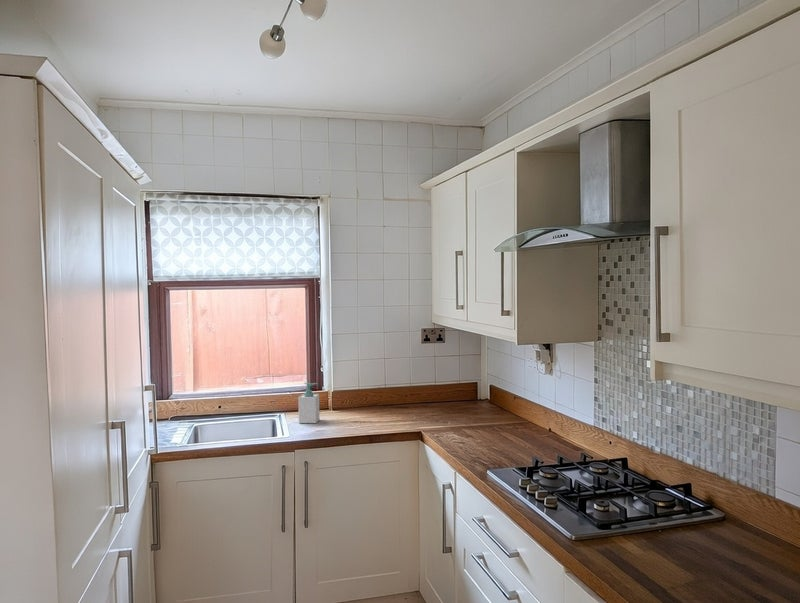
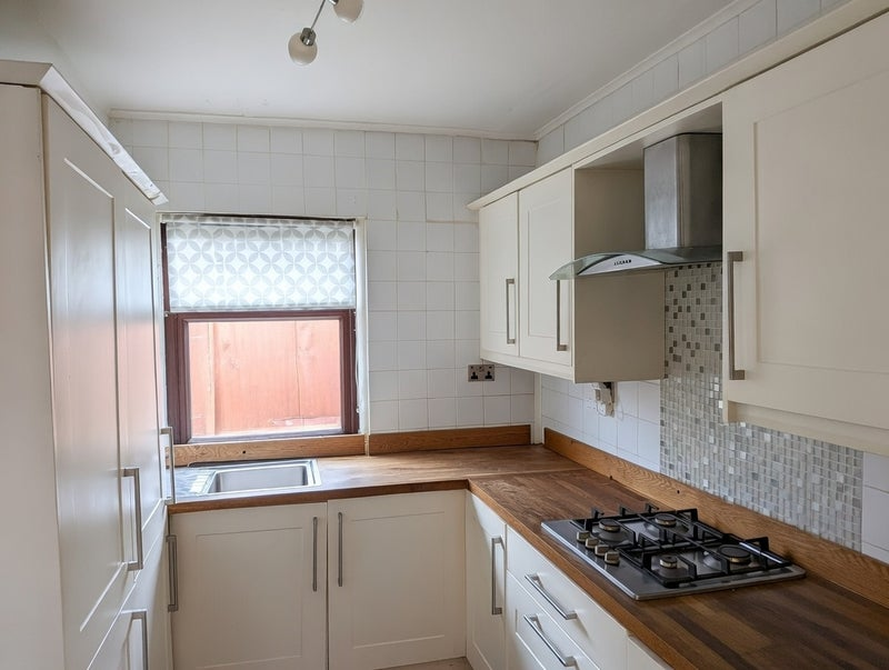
- soap bottle [297,382,321,424]
